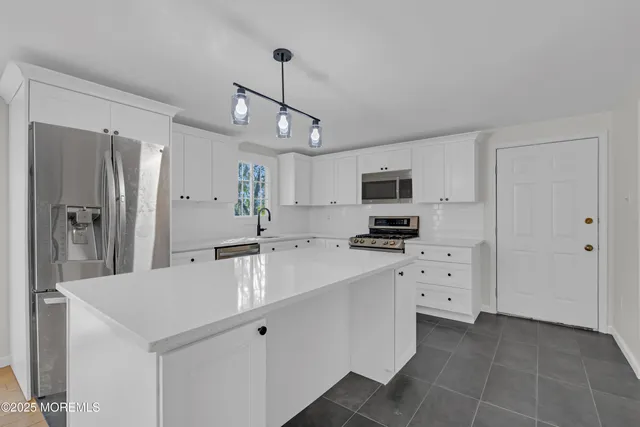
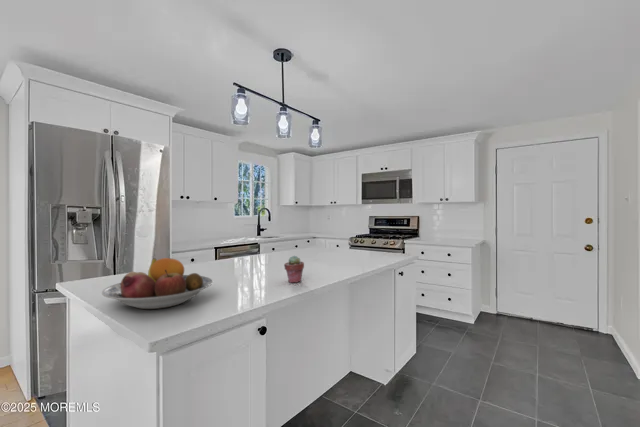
+ fruit bowl [101,257,214,310]
+ potted succulent [283,255,305,284]
